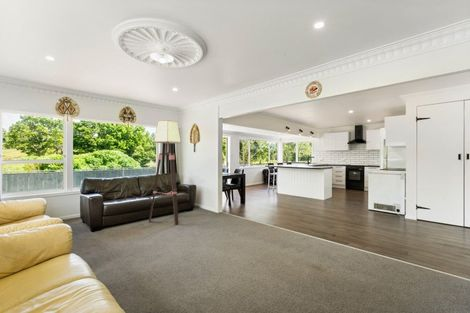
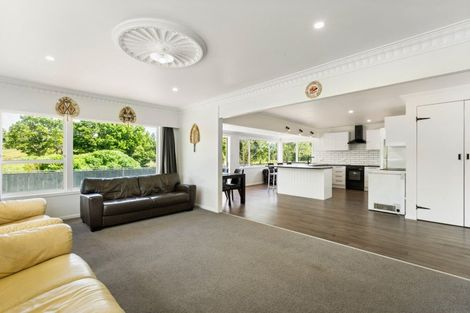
- floor lamp [148,119,182,225]
